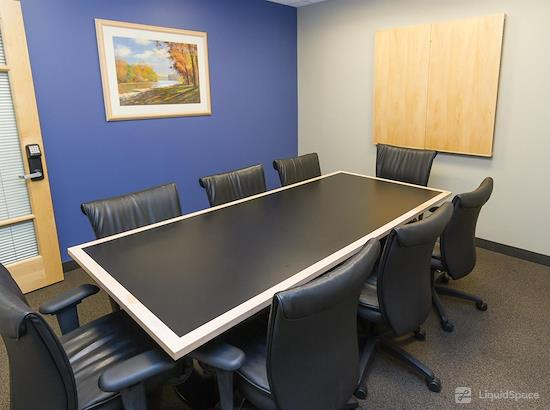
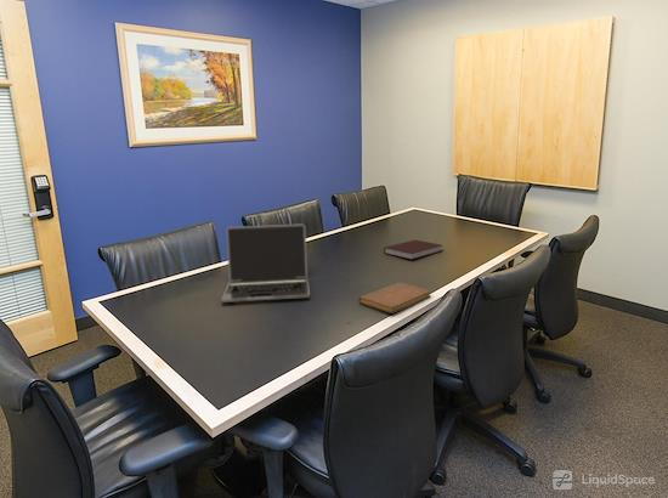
+ laptop [220,223,311,304]
+ notebook [358,282,432,315]
+ notebook [383,239,445,261]
